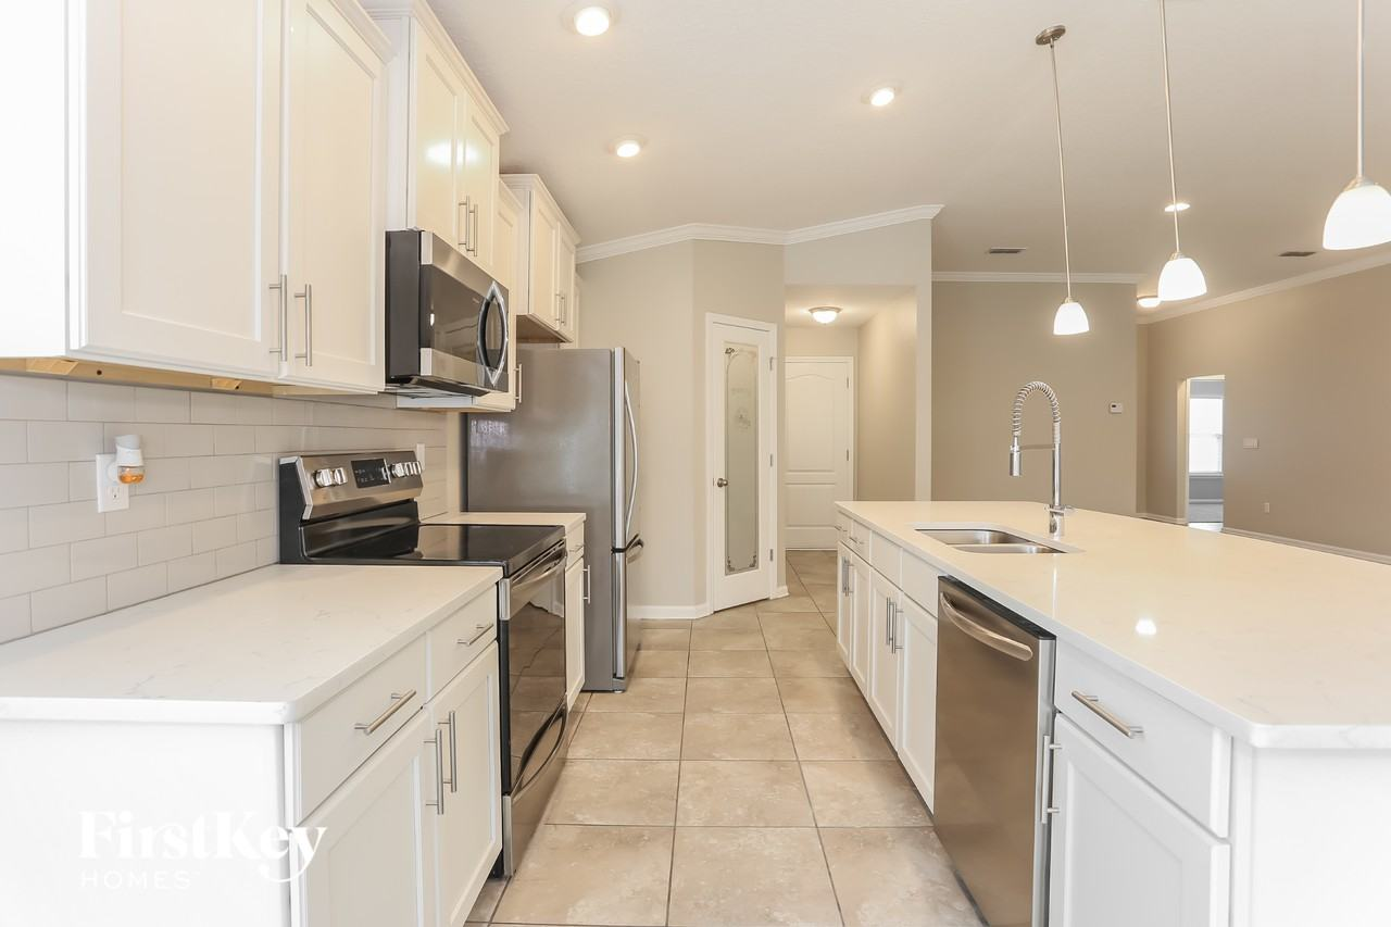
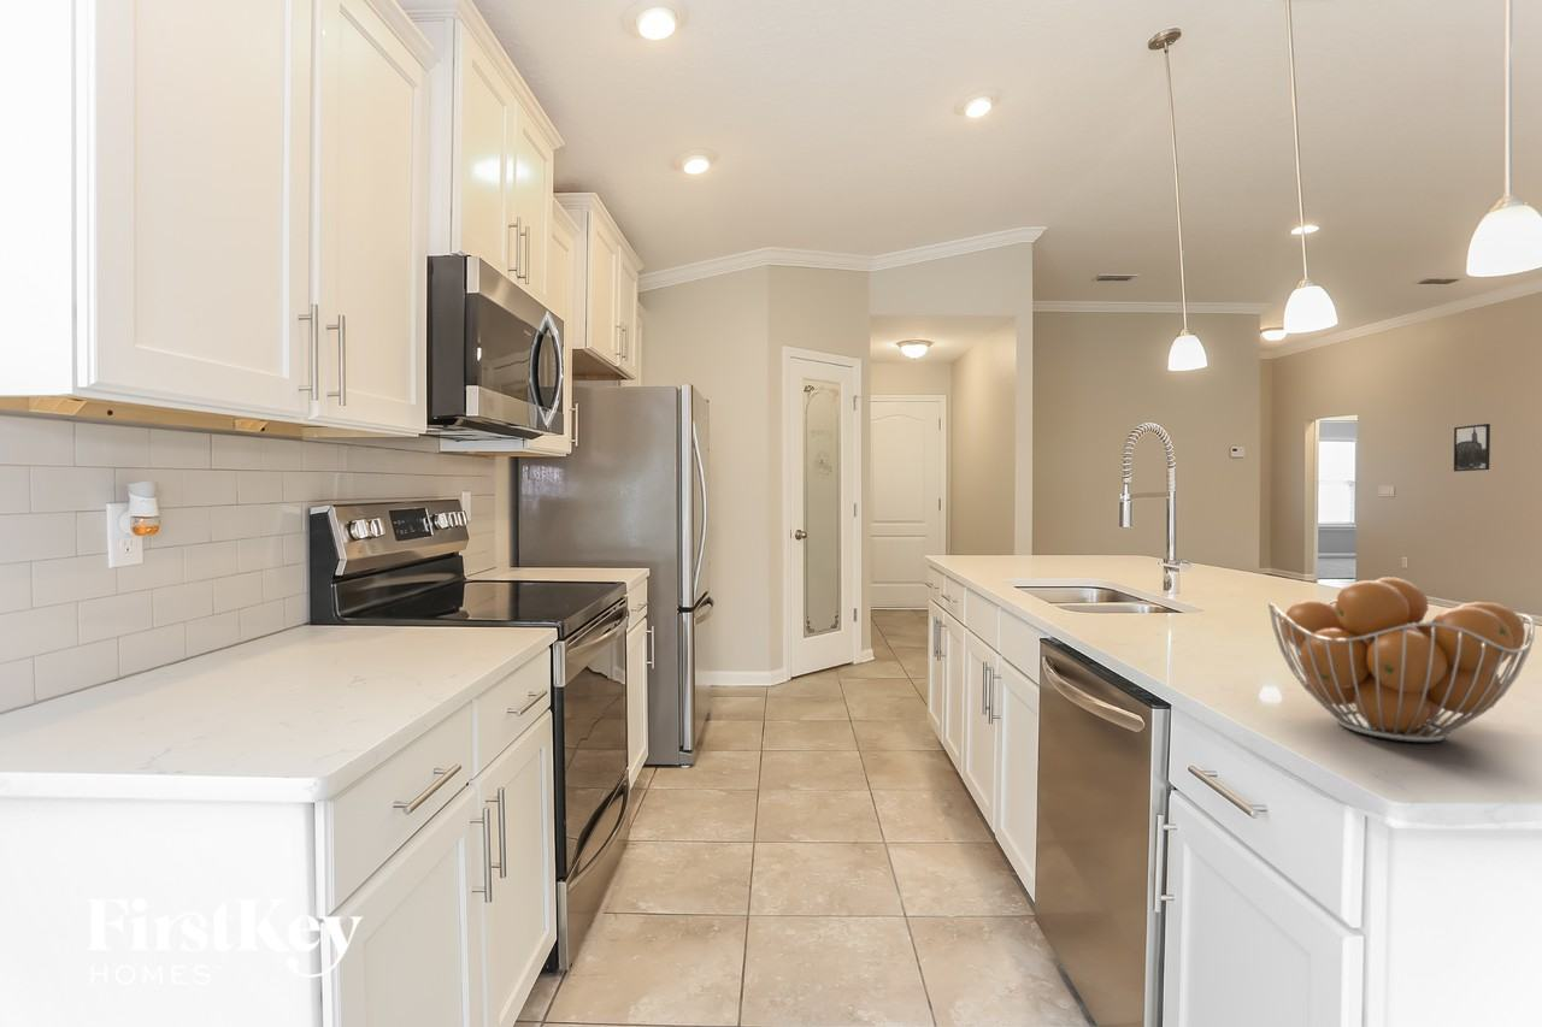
+ fruit basket [1267,577,1536,743]
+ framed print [1453,423,1491,473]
